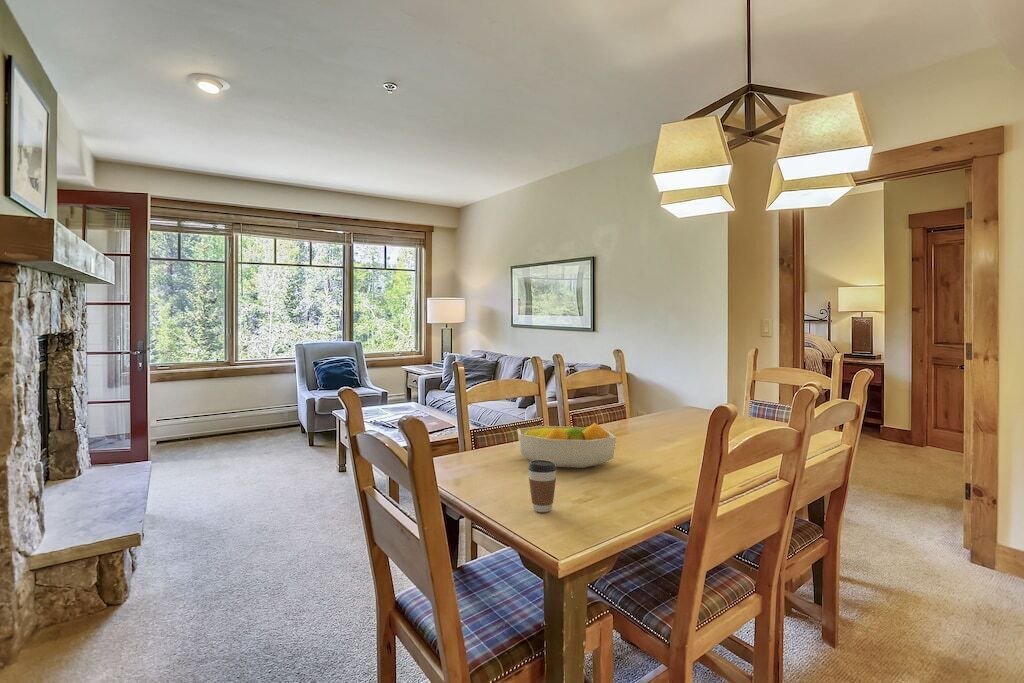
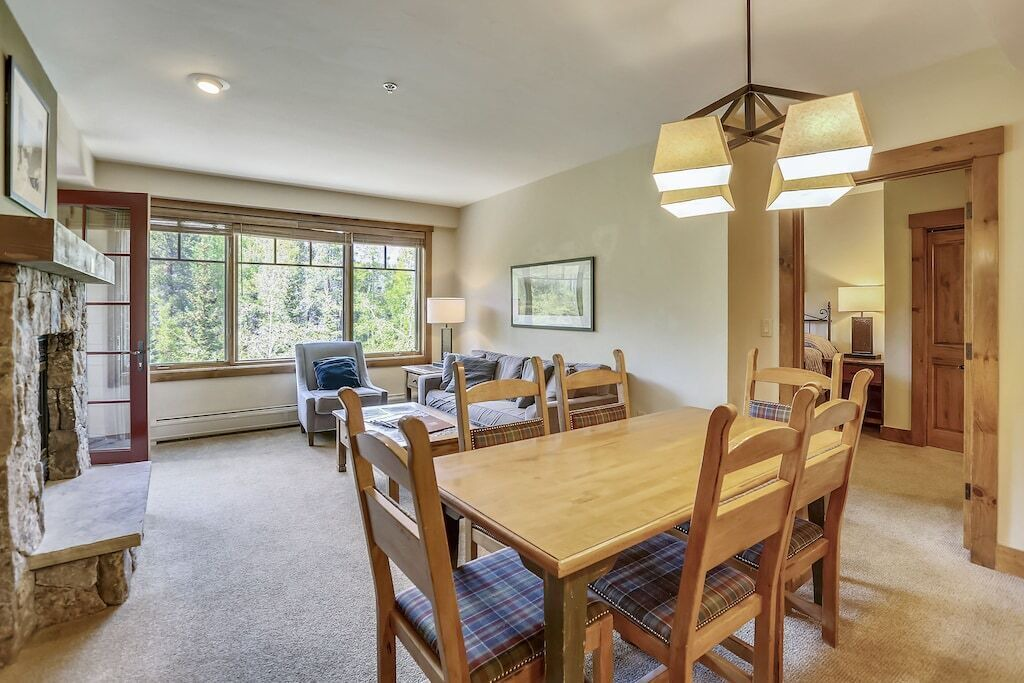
- fruit bowl [516,422,617,469]
- coffee cup [527,460,558,513]
